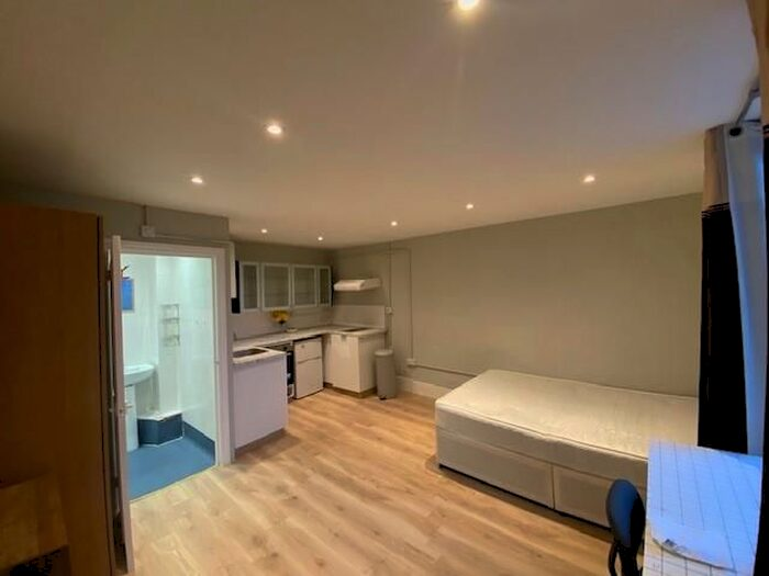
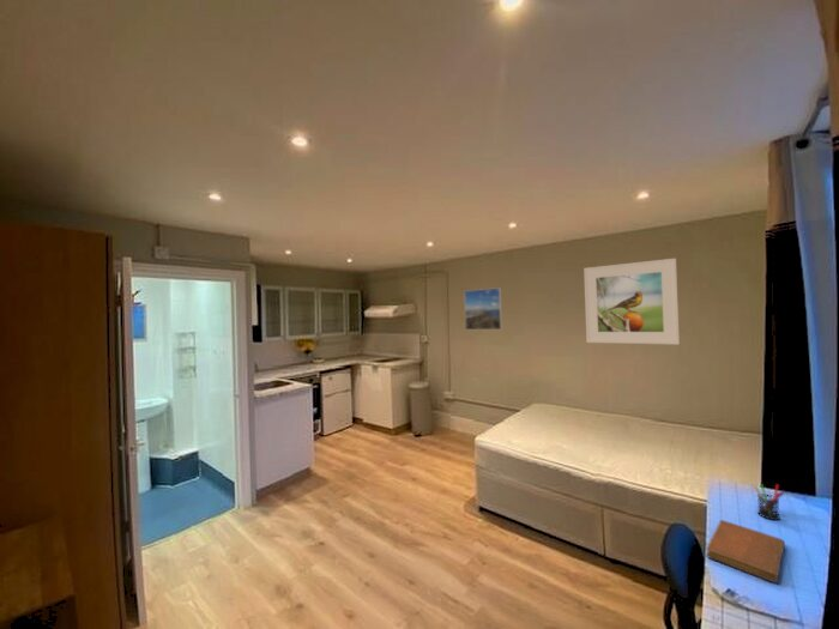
+ notebook [705,519,786,585]
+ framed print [463,286,503,331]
+ pen holder [752,483,786,521]
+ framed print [583,258,681,346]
